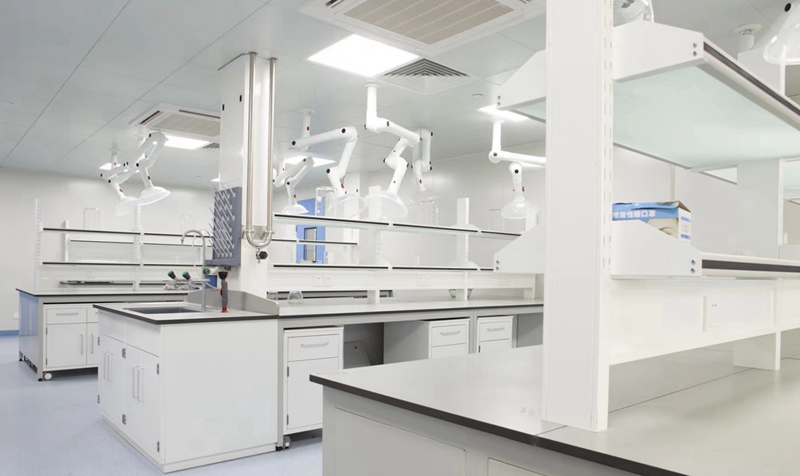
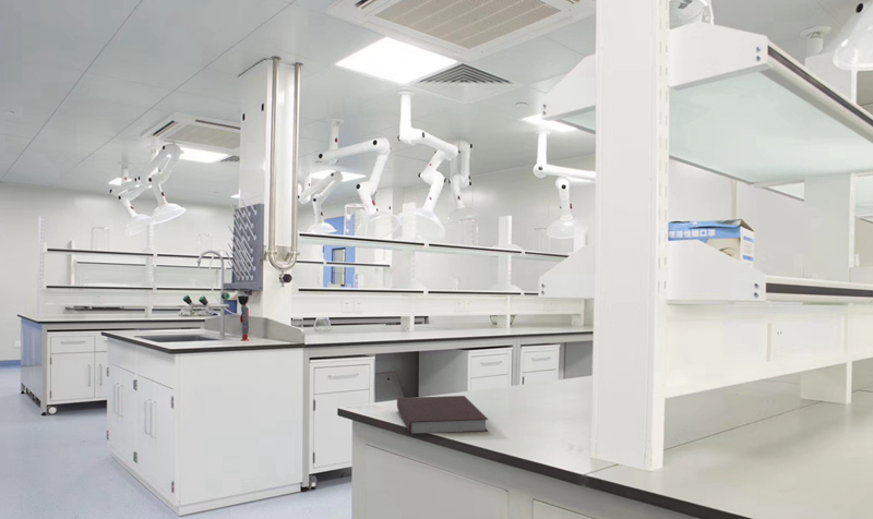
+ notebook [396,395,489,435]
